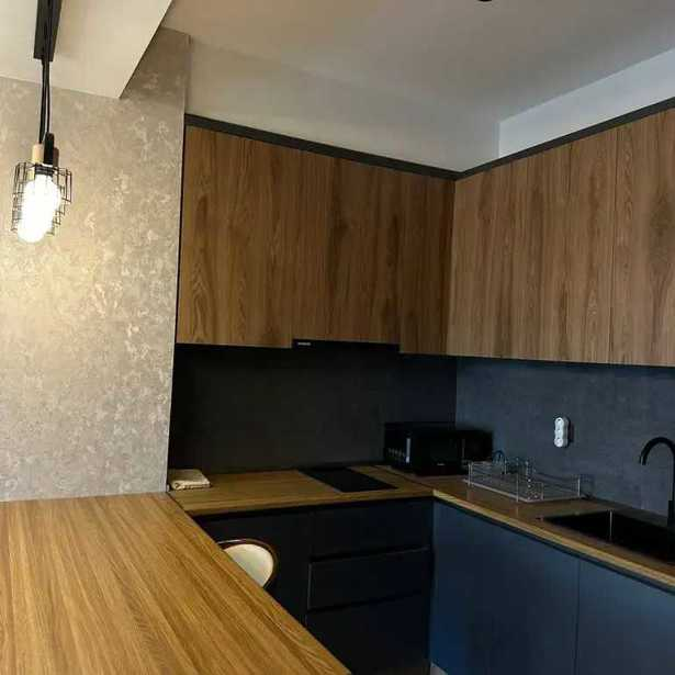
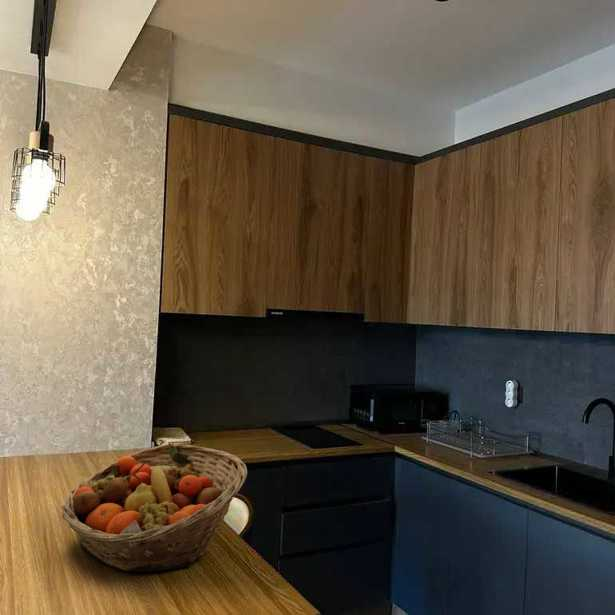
+ fruit basket [61,443,248,573]
